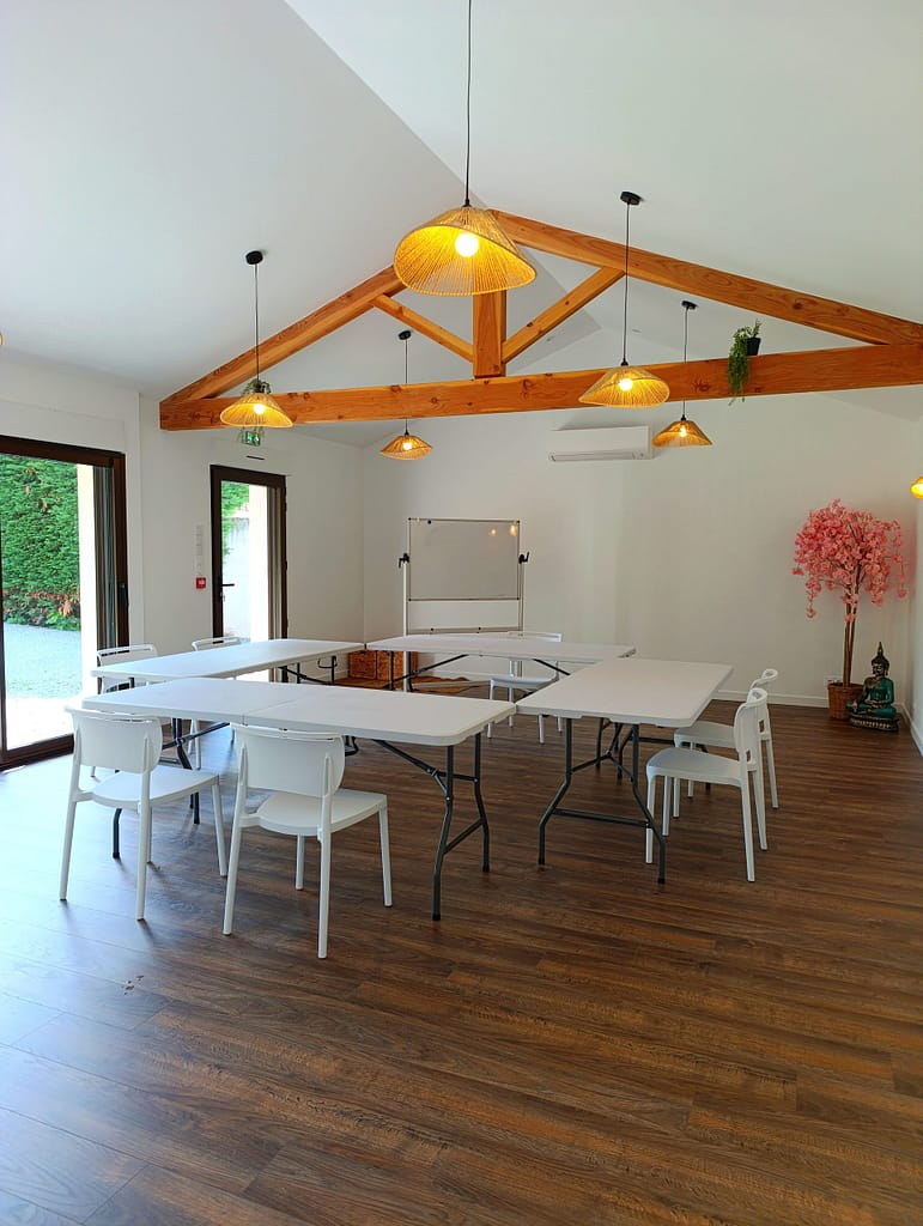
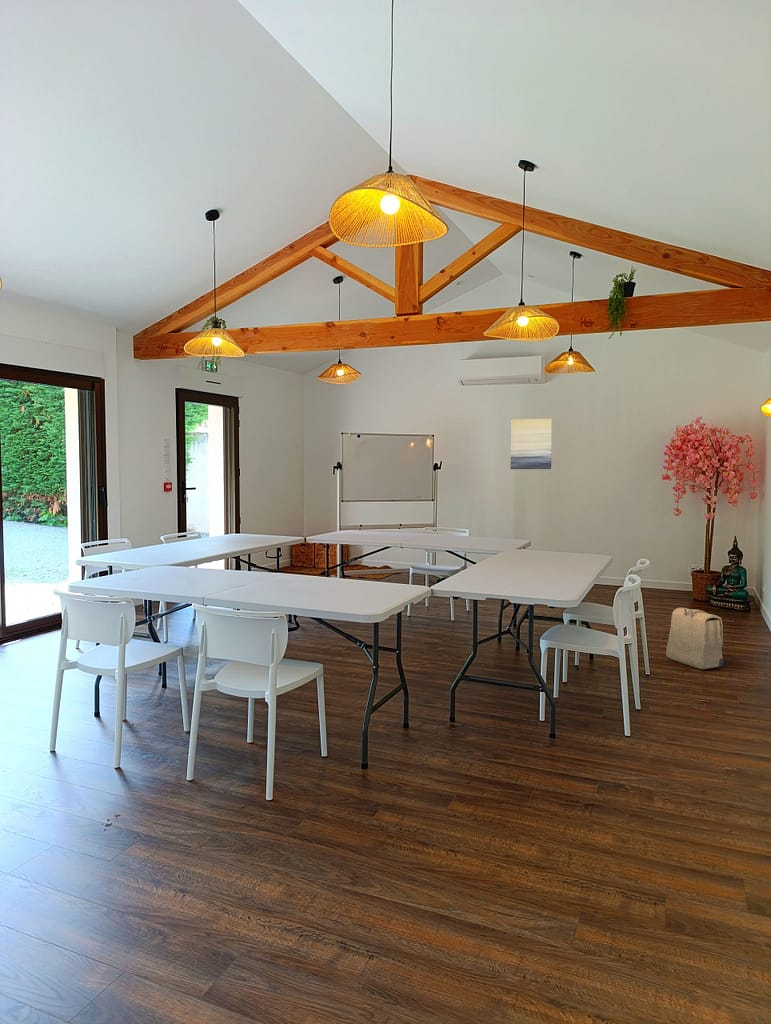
+ backpack [665,607,724,671]
+ wall art [510,418,553,470]
